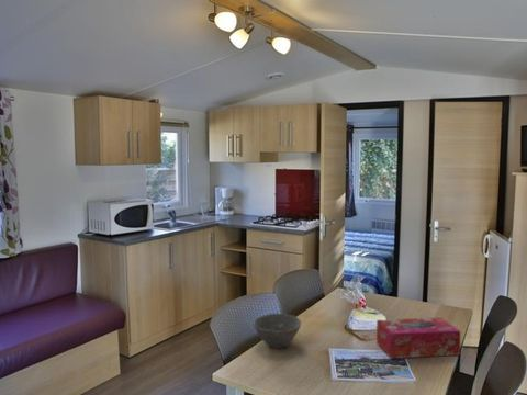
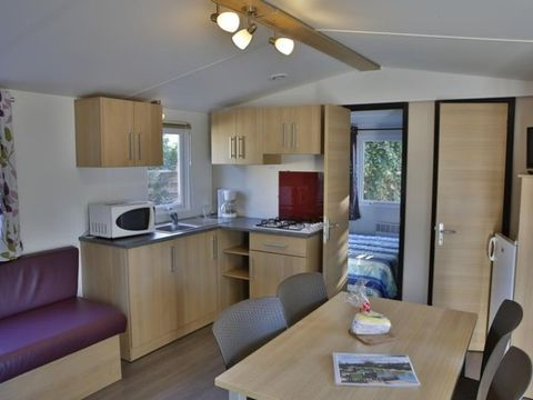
- bowl [253,313,302,349]
- tissue box [375,317,461,359]
